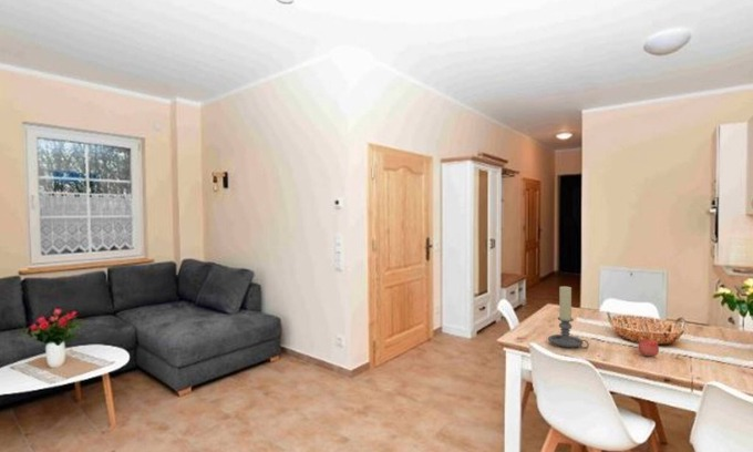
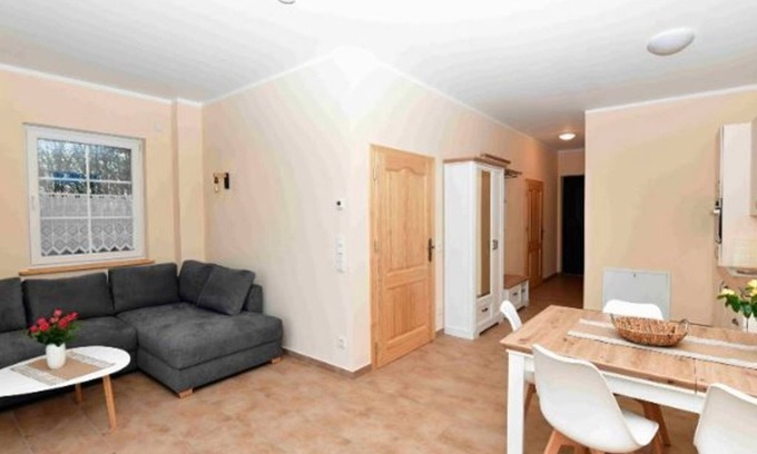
- apple [637,336,660,358]
- candle holder [547,285,590,350]
